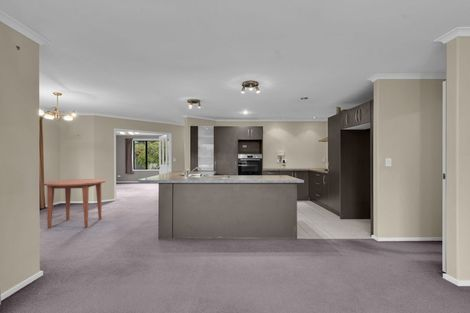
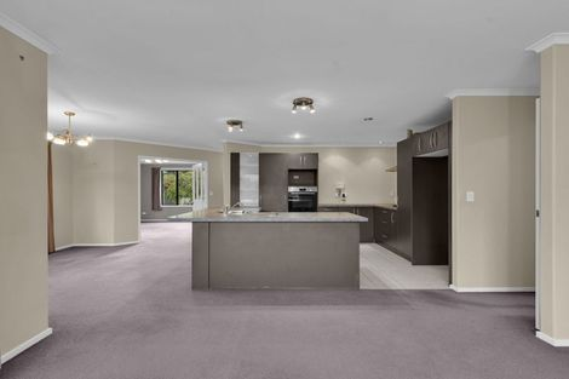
- dining table [42,178,107,230]
